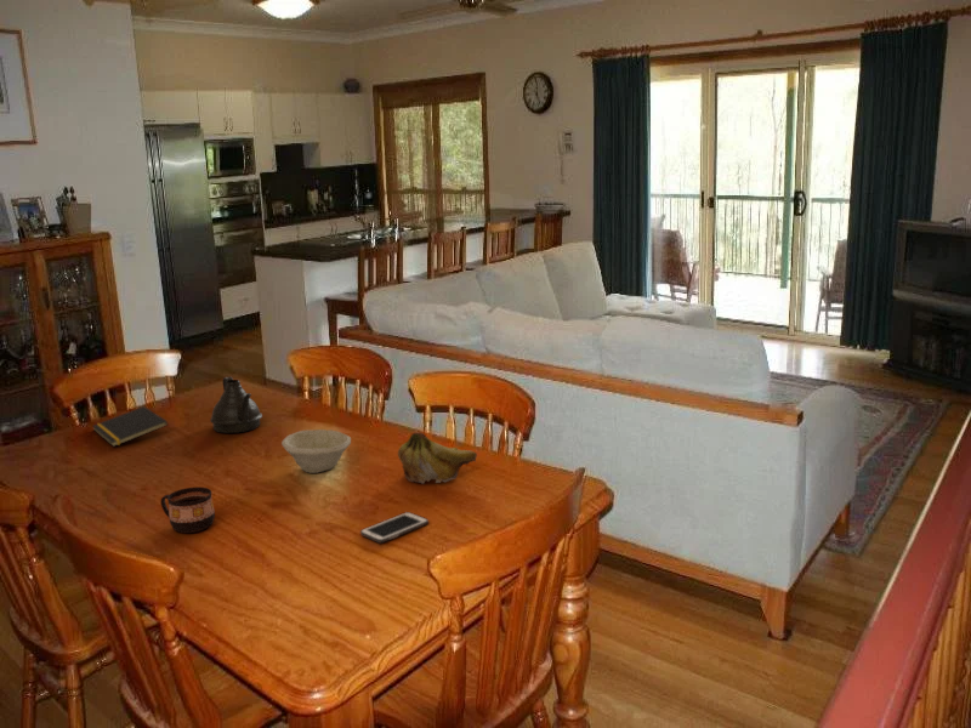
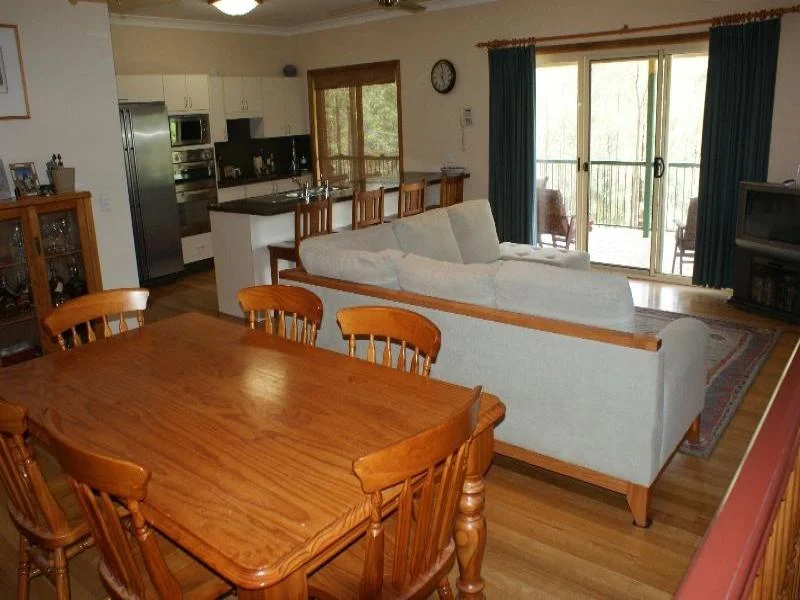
- fruit [397,432,478,485]
- bowl [280,428,352,474]
- cup [159,485,216,534]
- cell phone [359,511,430,544]
- notepad [91,405,169,448]
- teapot [209,375,263,434]
